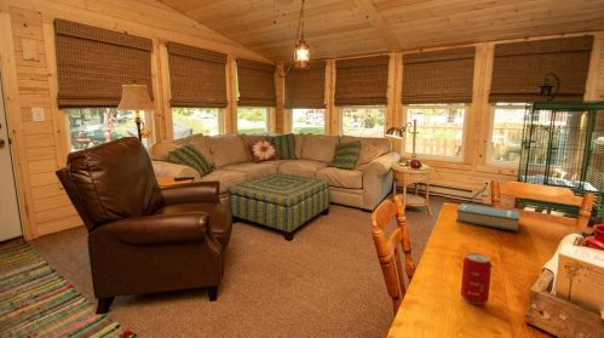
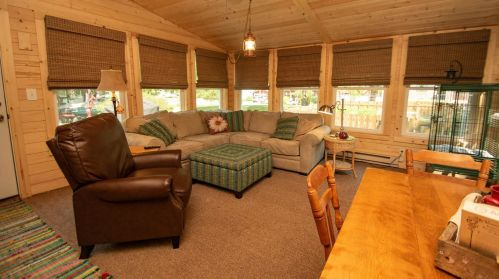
- book [455,202,520,233]
- beverage can [460,252,493,305]
